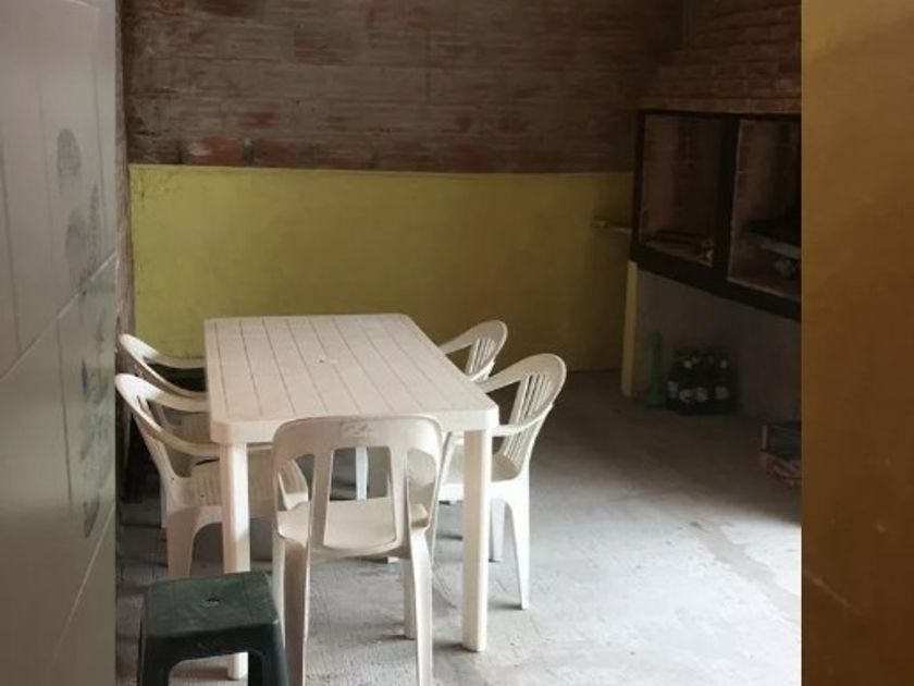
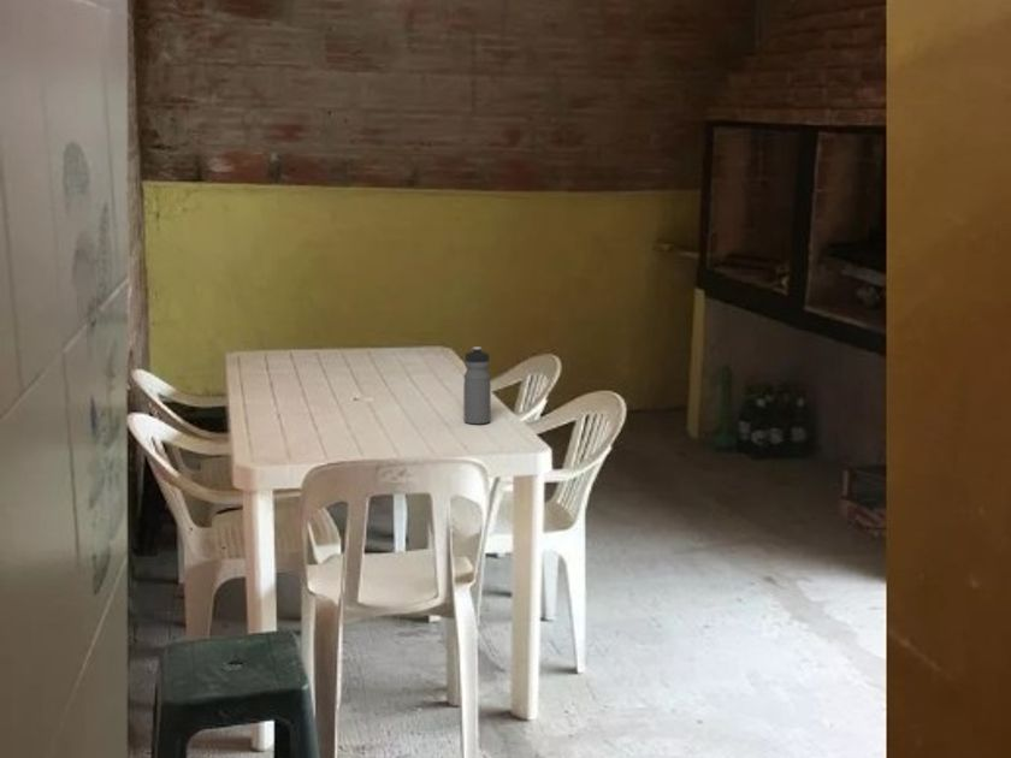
+ water bottle [462,345,492,425]
